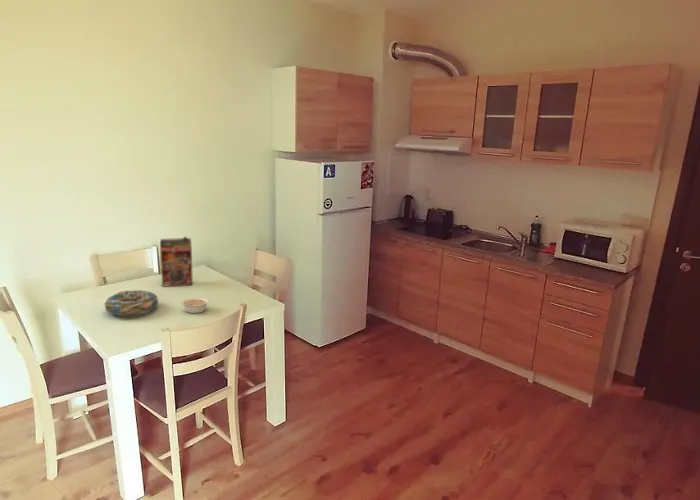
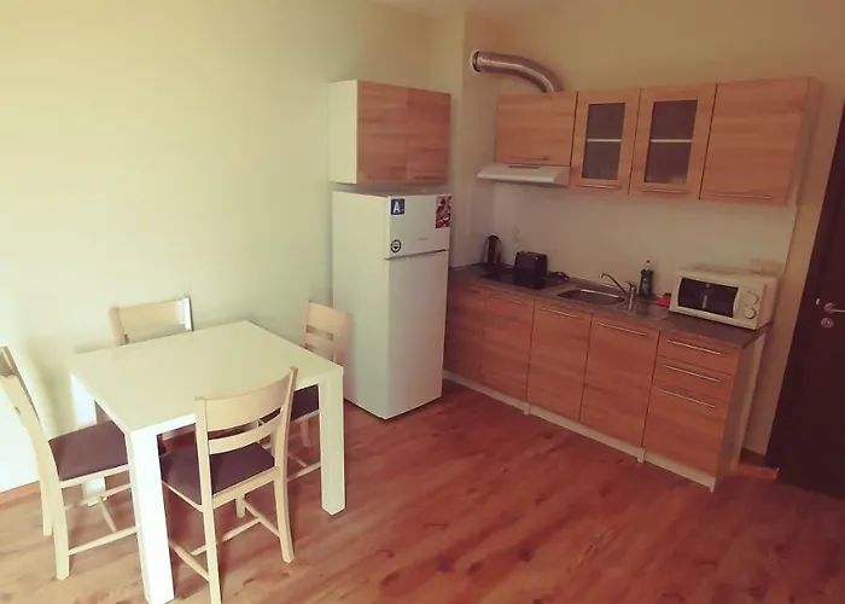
- decorative bowl [103,289,160,318]
- legume [180,296,210,314]
- cereal box [159,235,193,287]
